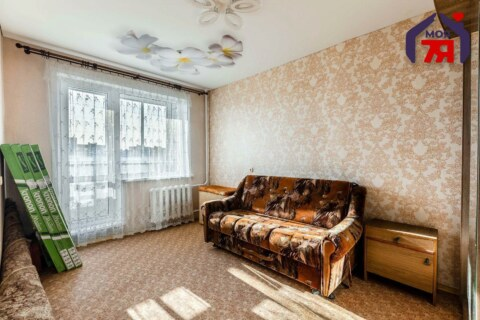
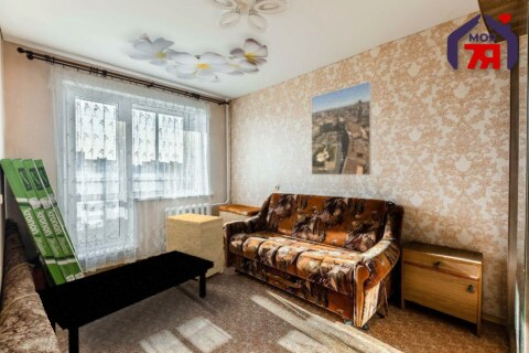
+ side table [164,212,225,282]
+ coffee table [35,250,214,353]
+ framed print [310,79,373,176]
